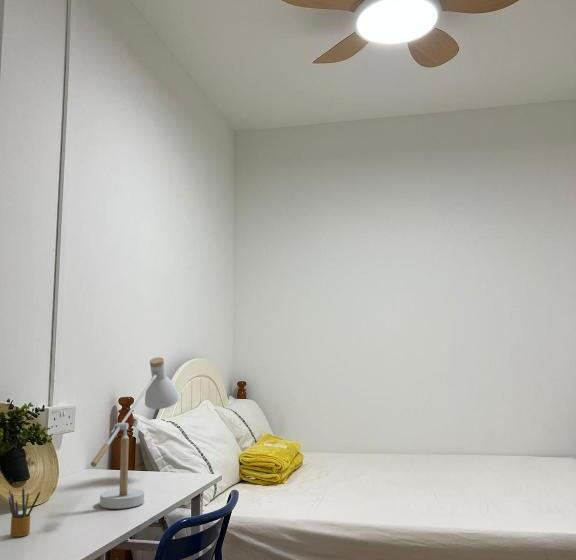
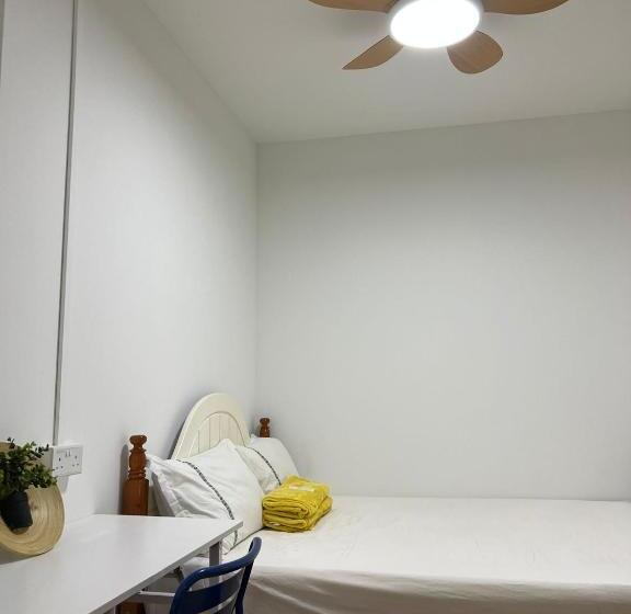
- desk lamp [90,356,180,510]
- pencil box [7,486,42,538]
